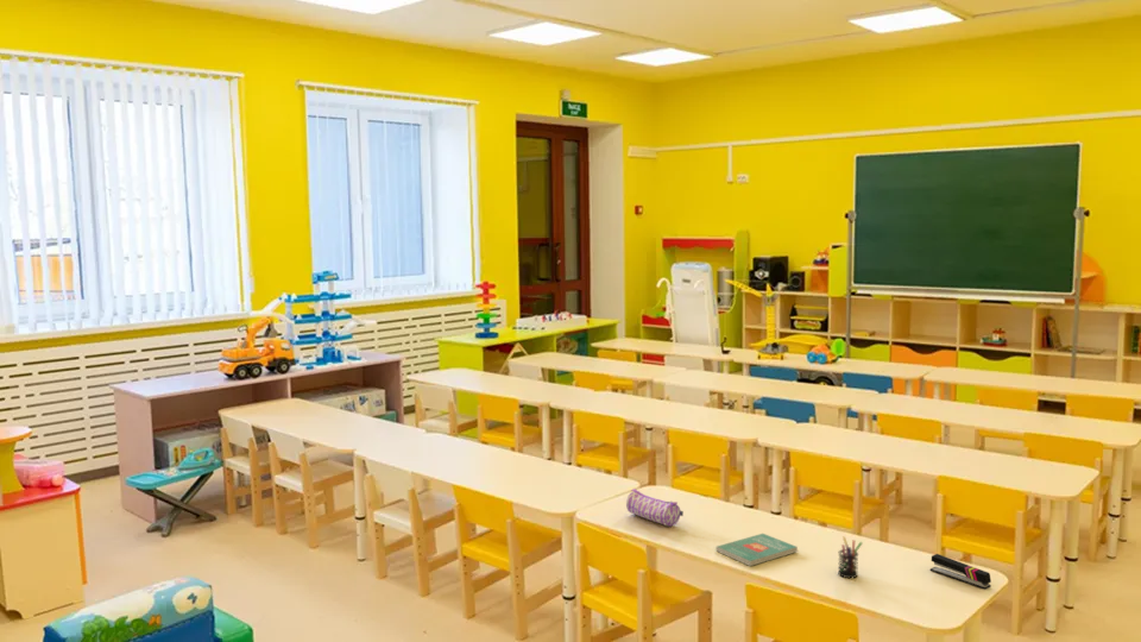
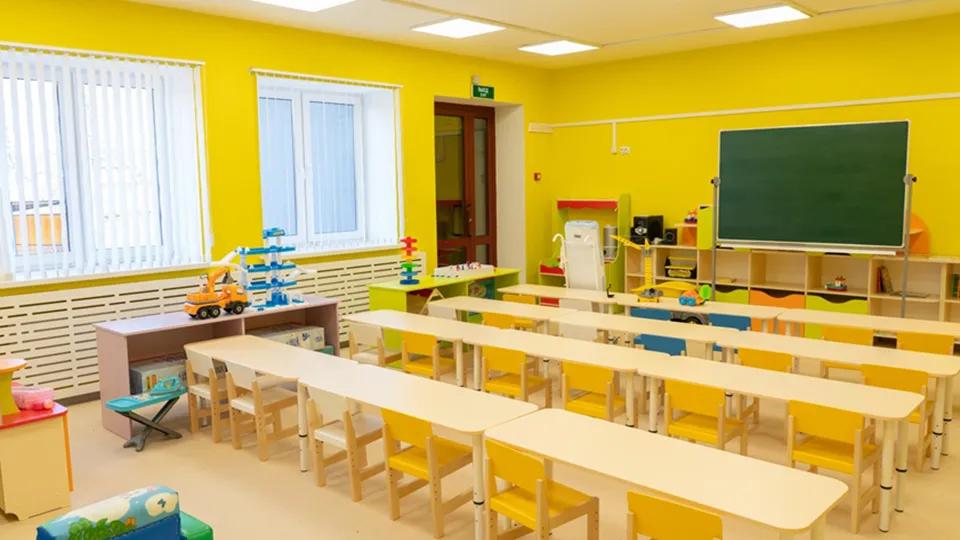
- book [714,533,799,567]
- stapler [929,553,992,591]
- pen holder [837,535,863,579]
- pencil case [625,487,685,528]
